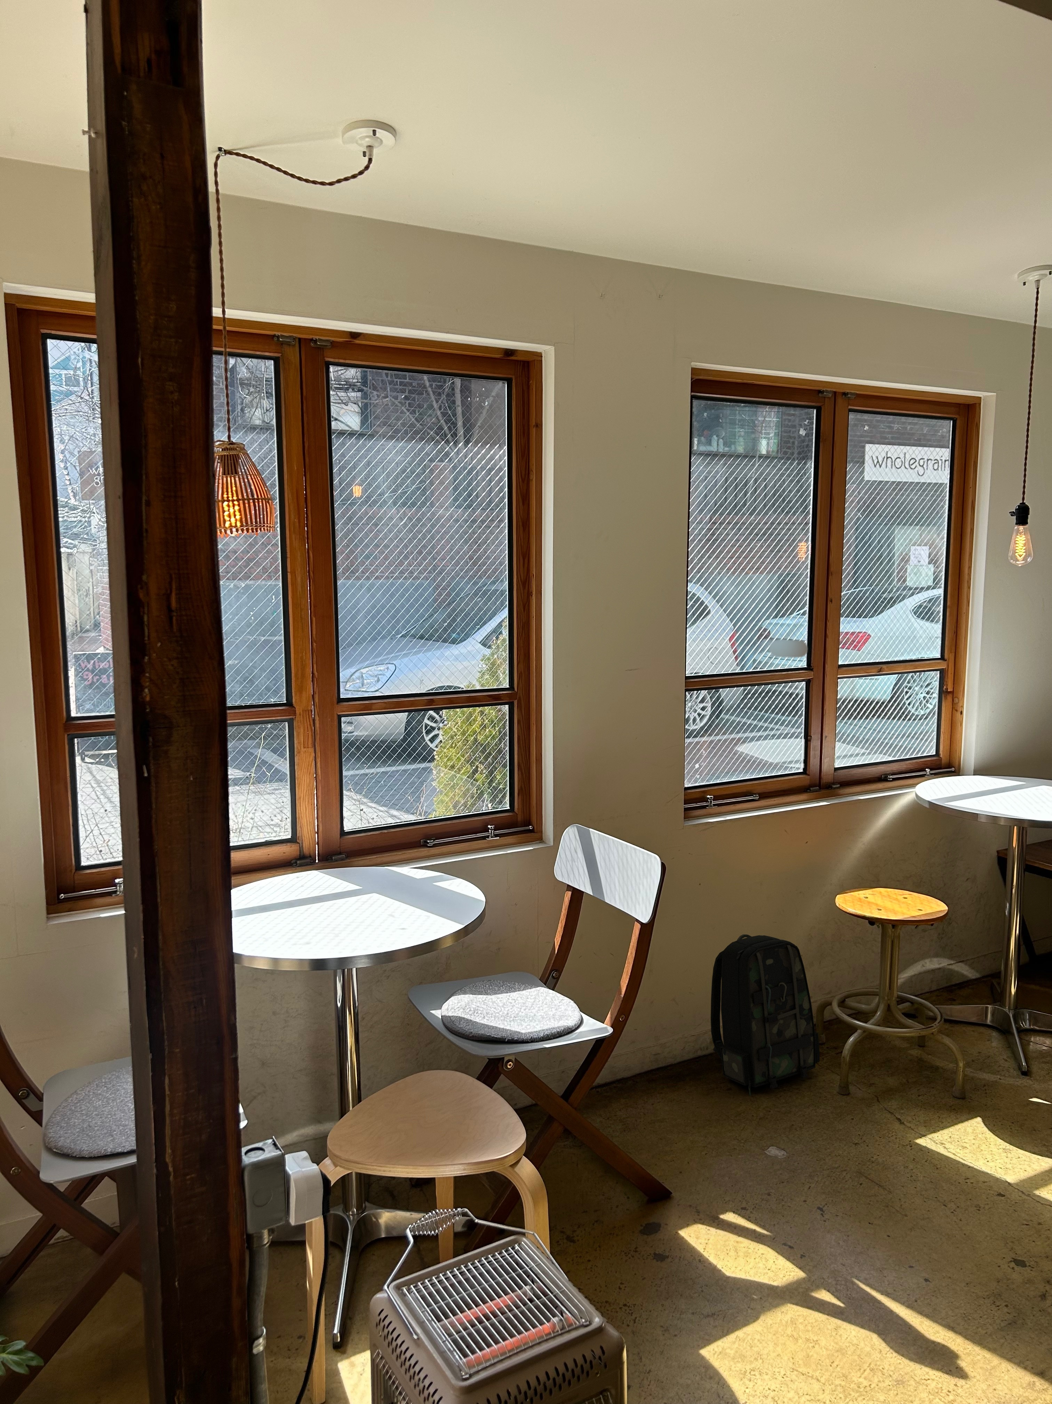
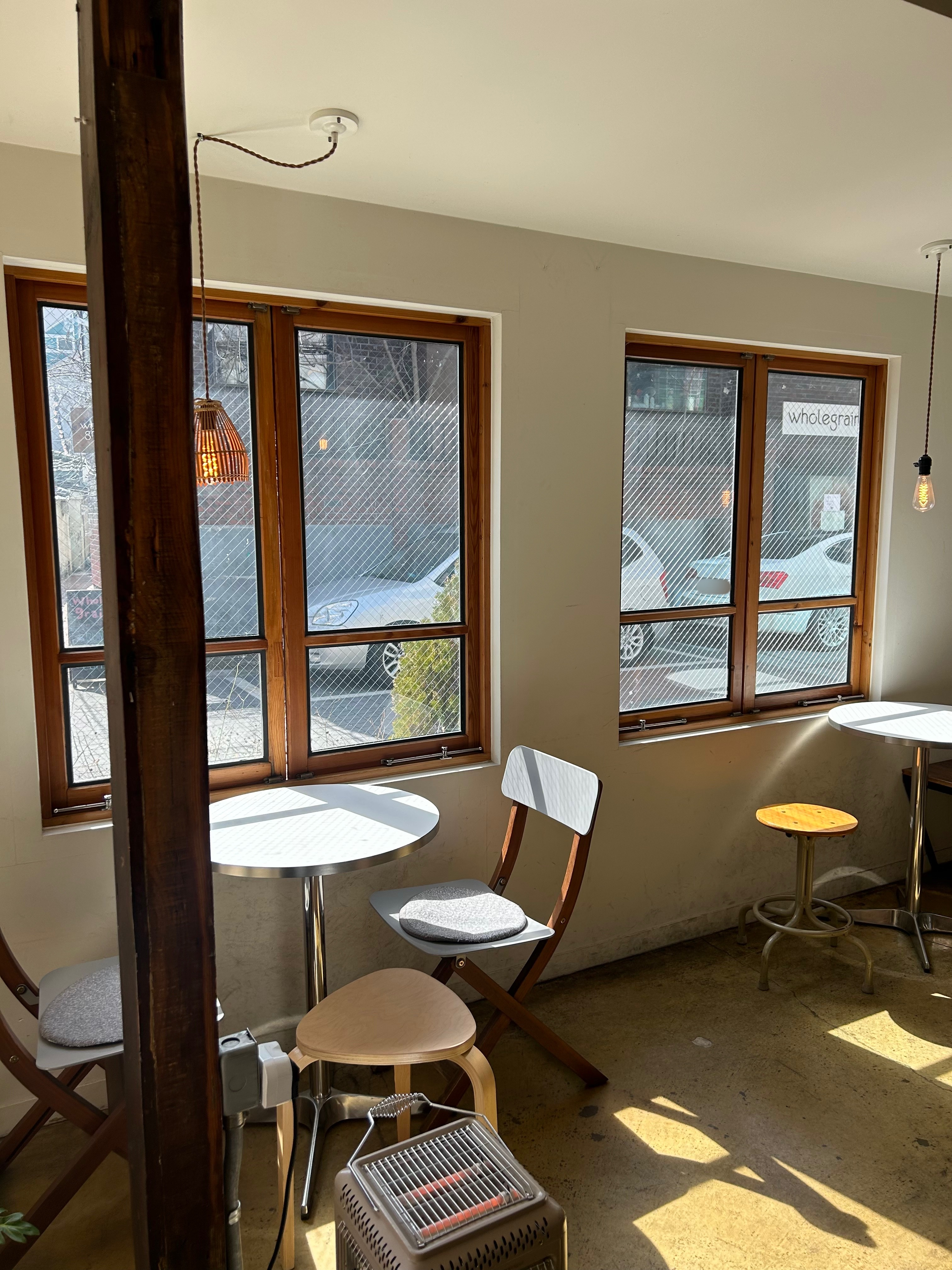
- backpack [711,934,820,1097]
